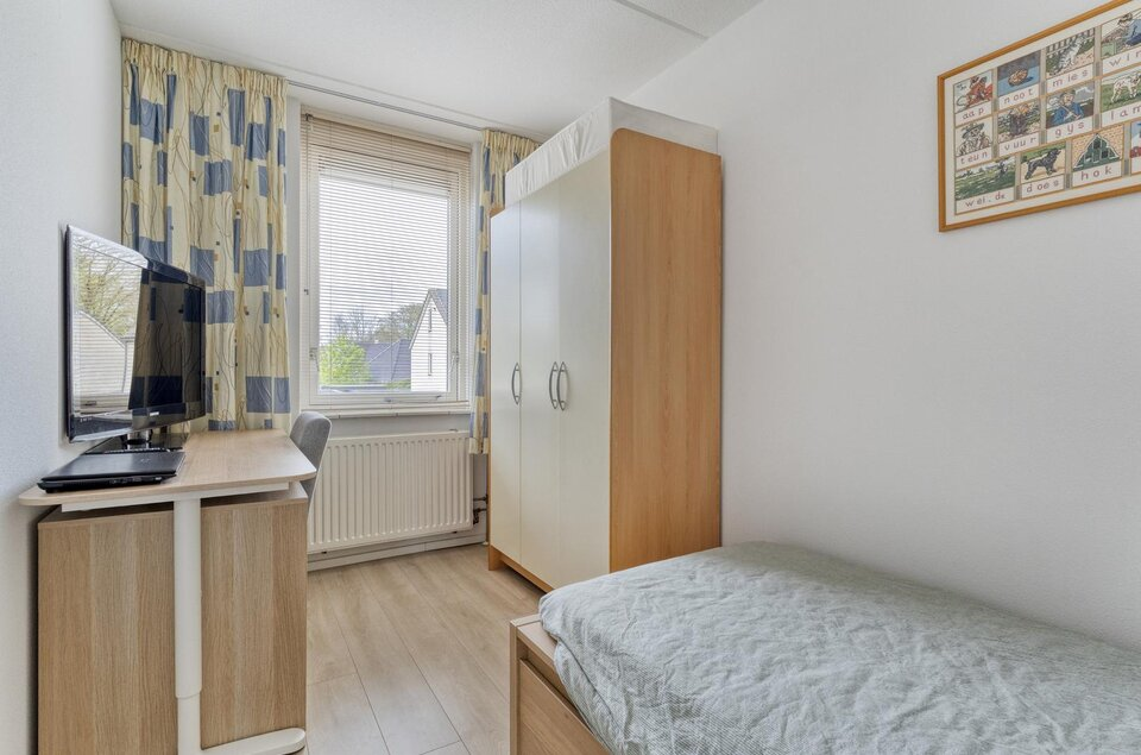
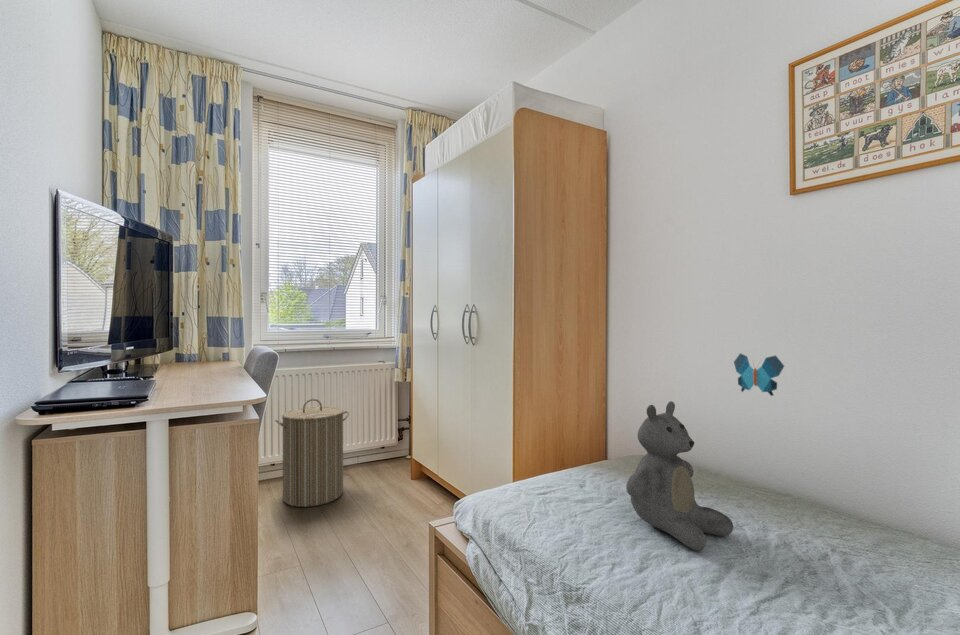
+ laundry hamper [274,398,350,508]
+ decorative butterfly [733,352,785,397]
+ teddy bear [625,400,734,551]
